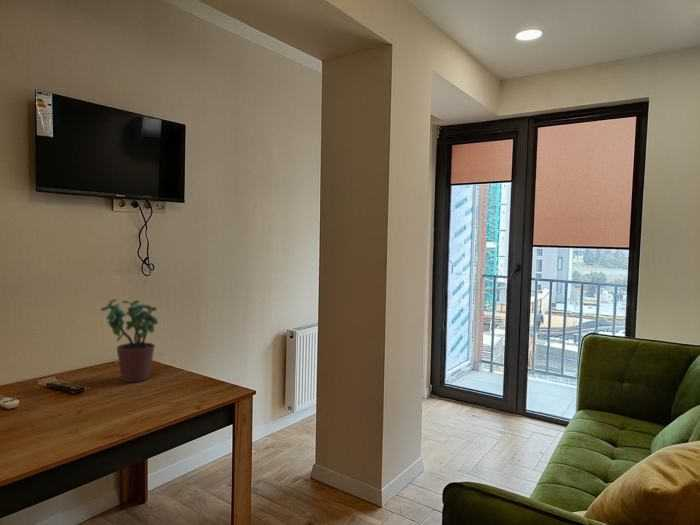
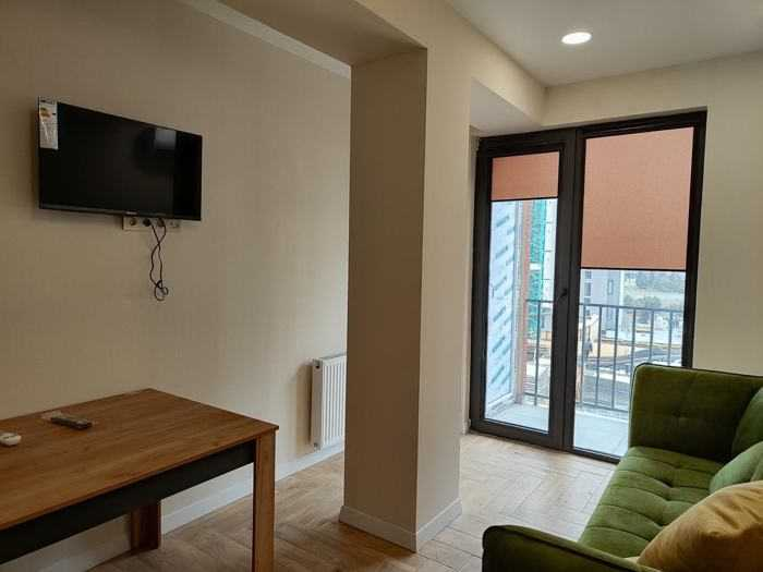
- potted plant [100,298,159,383]
